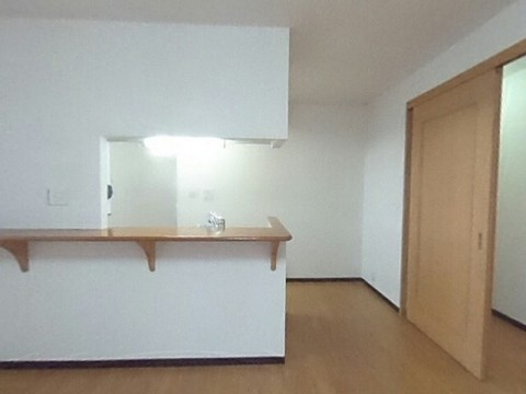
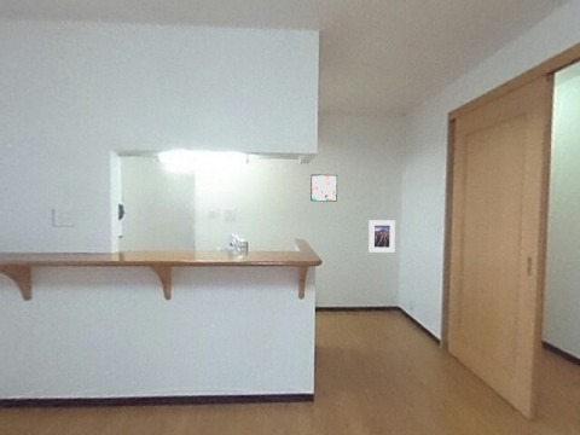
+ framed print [367,219,396,254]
+ wall art [309,173,338,203]
